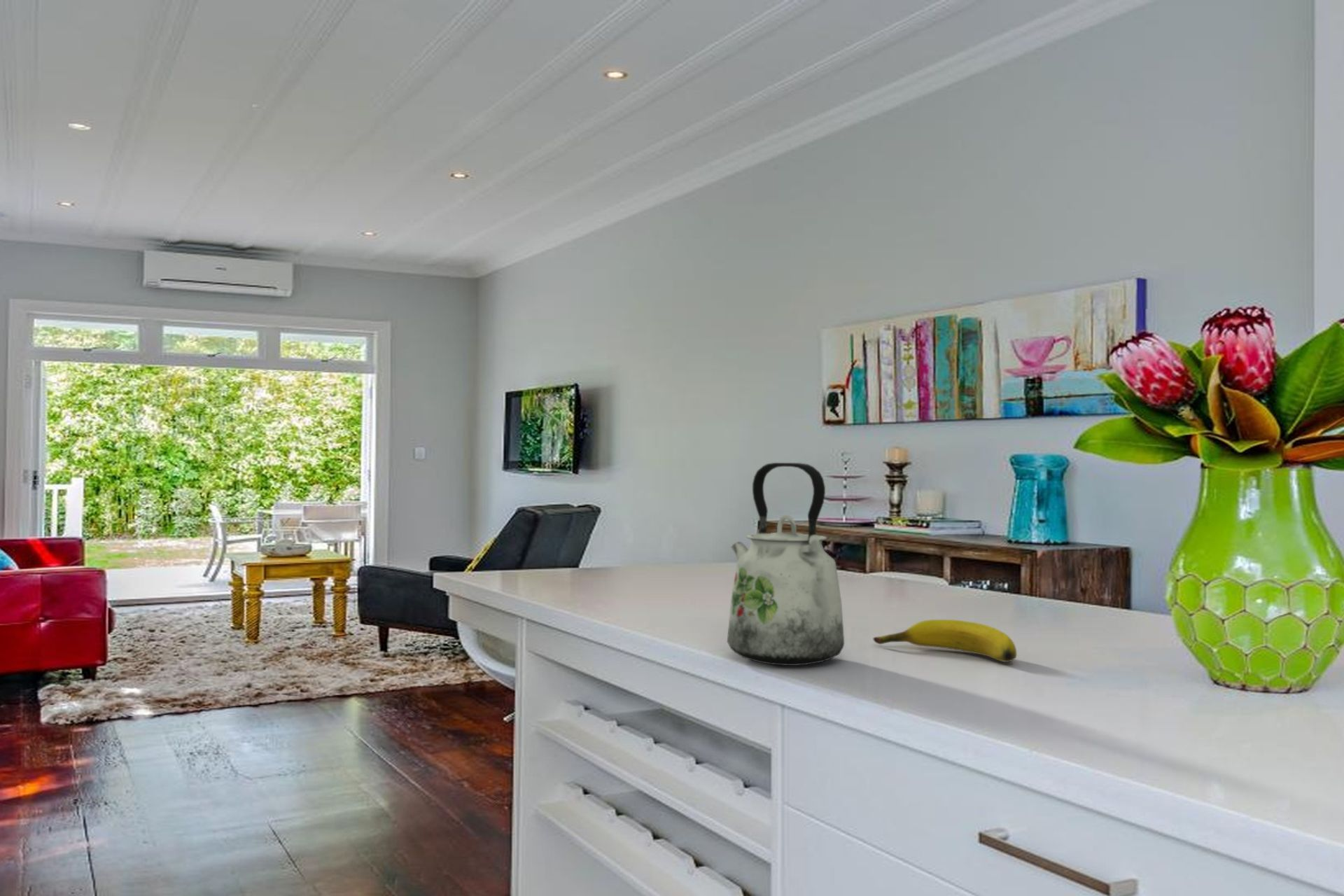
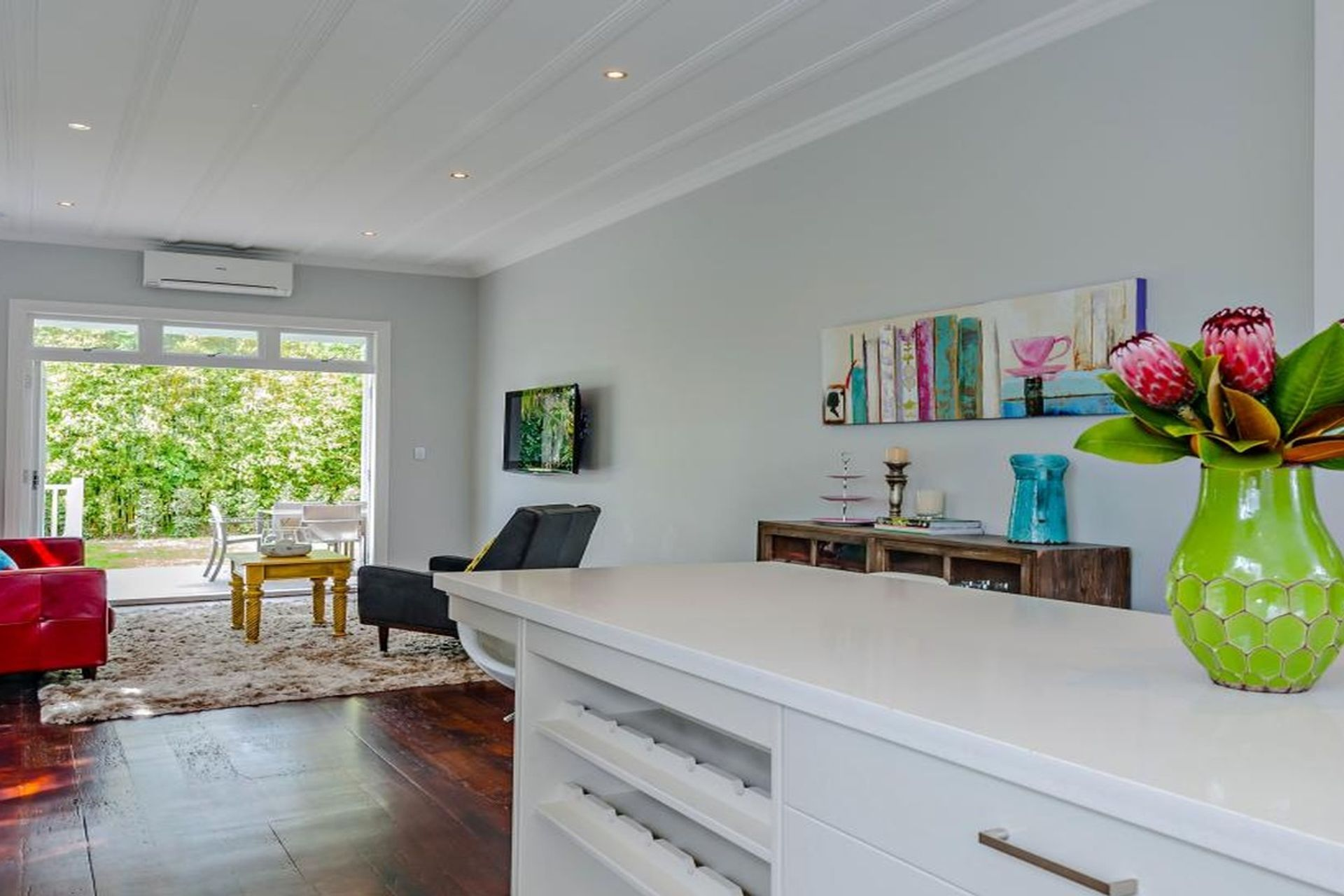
- kettle [727,462,845,666]
- banana [872,619,1017,663]
